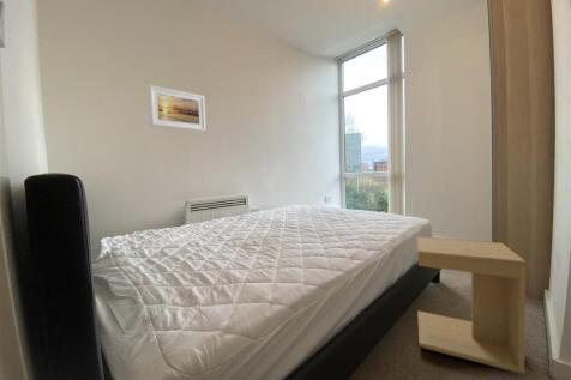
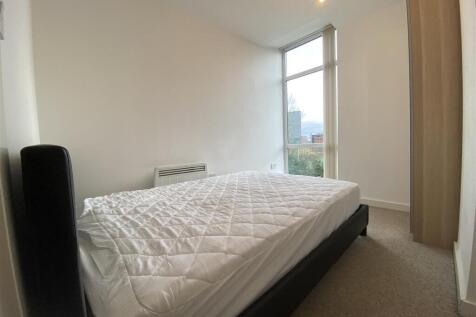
- side table [415,235,528,375]
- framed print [148,84,206,132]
